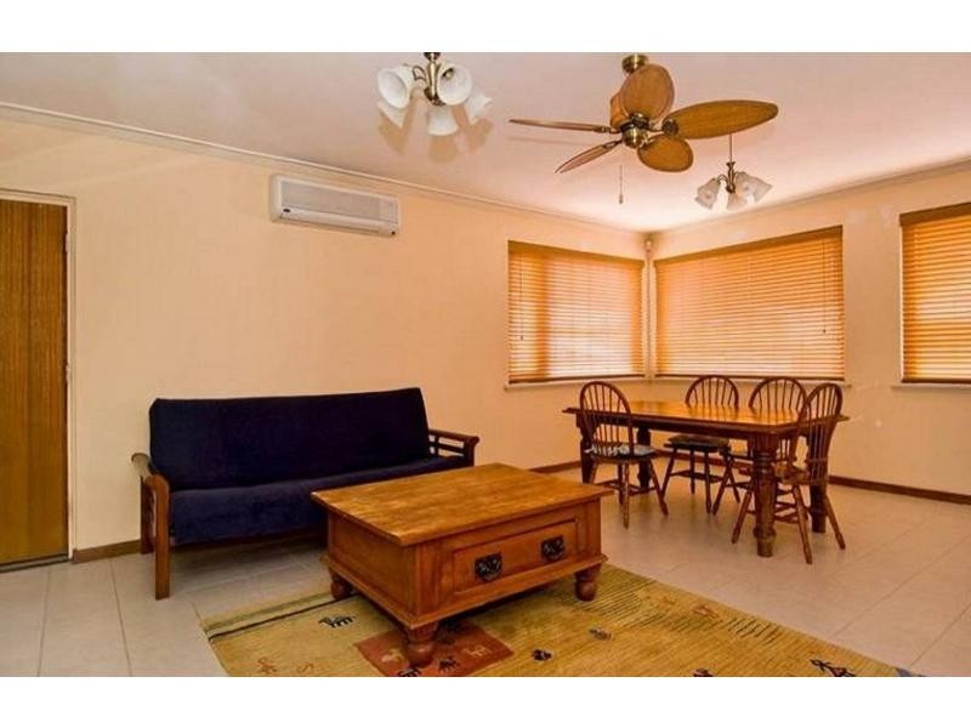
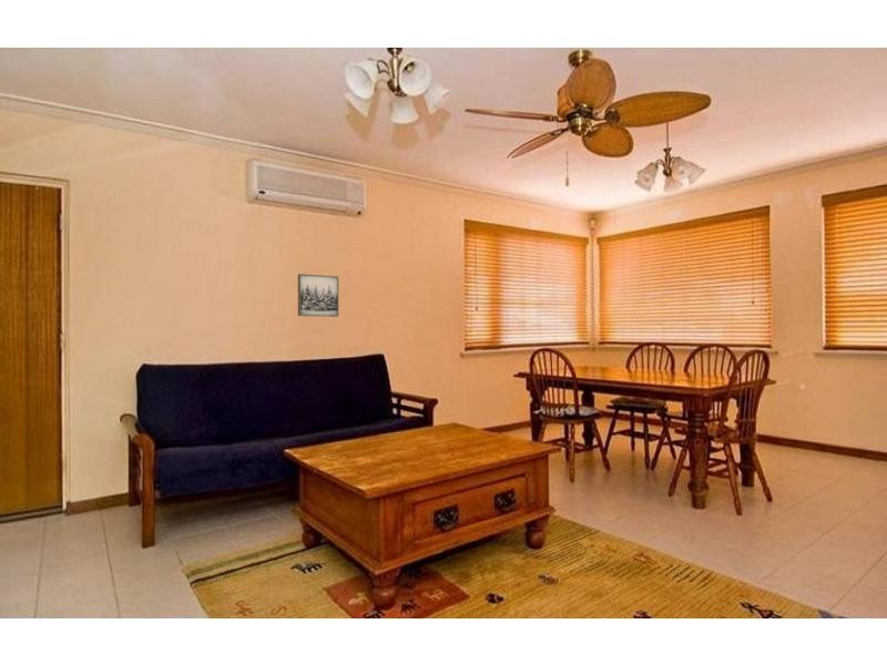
+ wall art [297,273,339,318]
